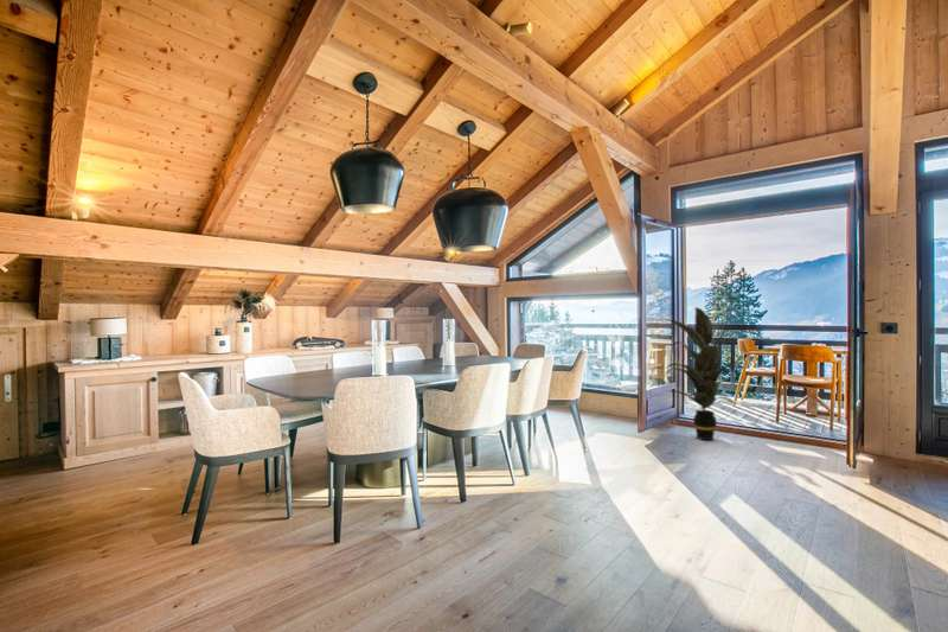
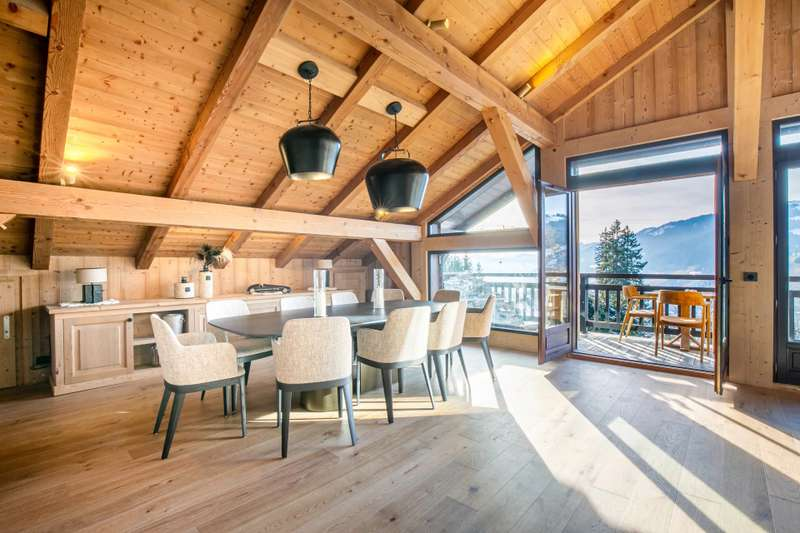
- indoor plant [660,306,742,441]
